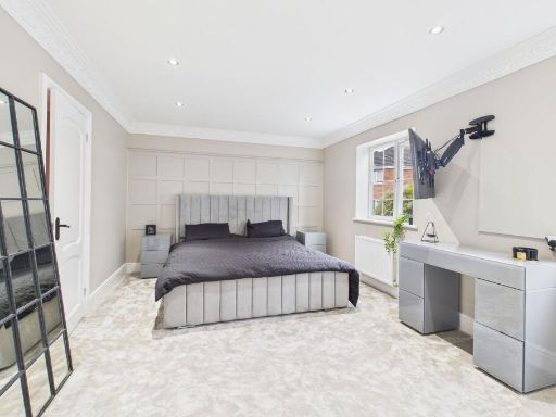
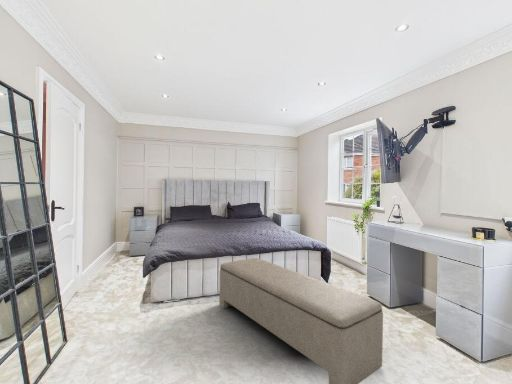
+ bench [218,257,384,384]
